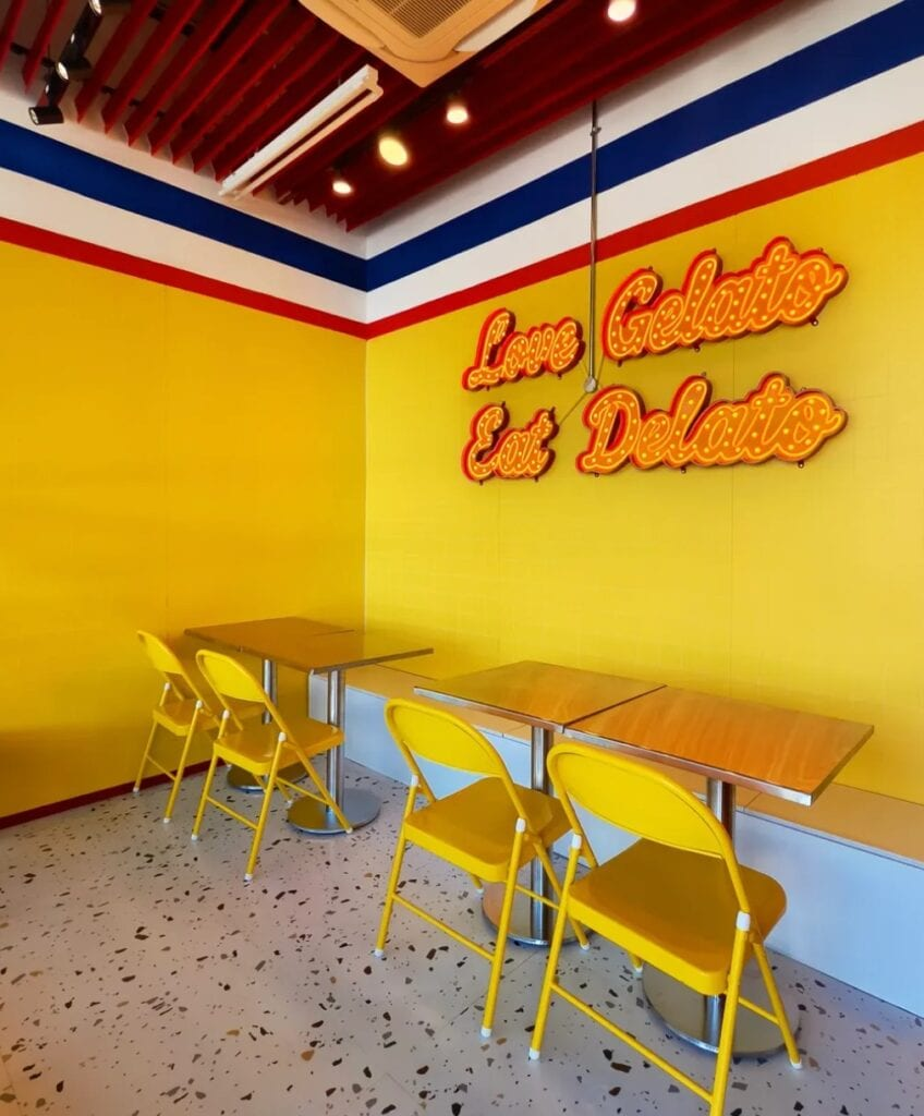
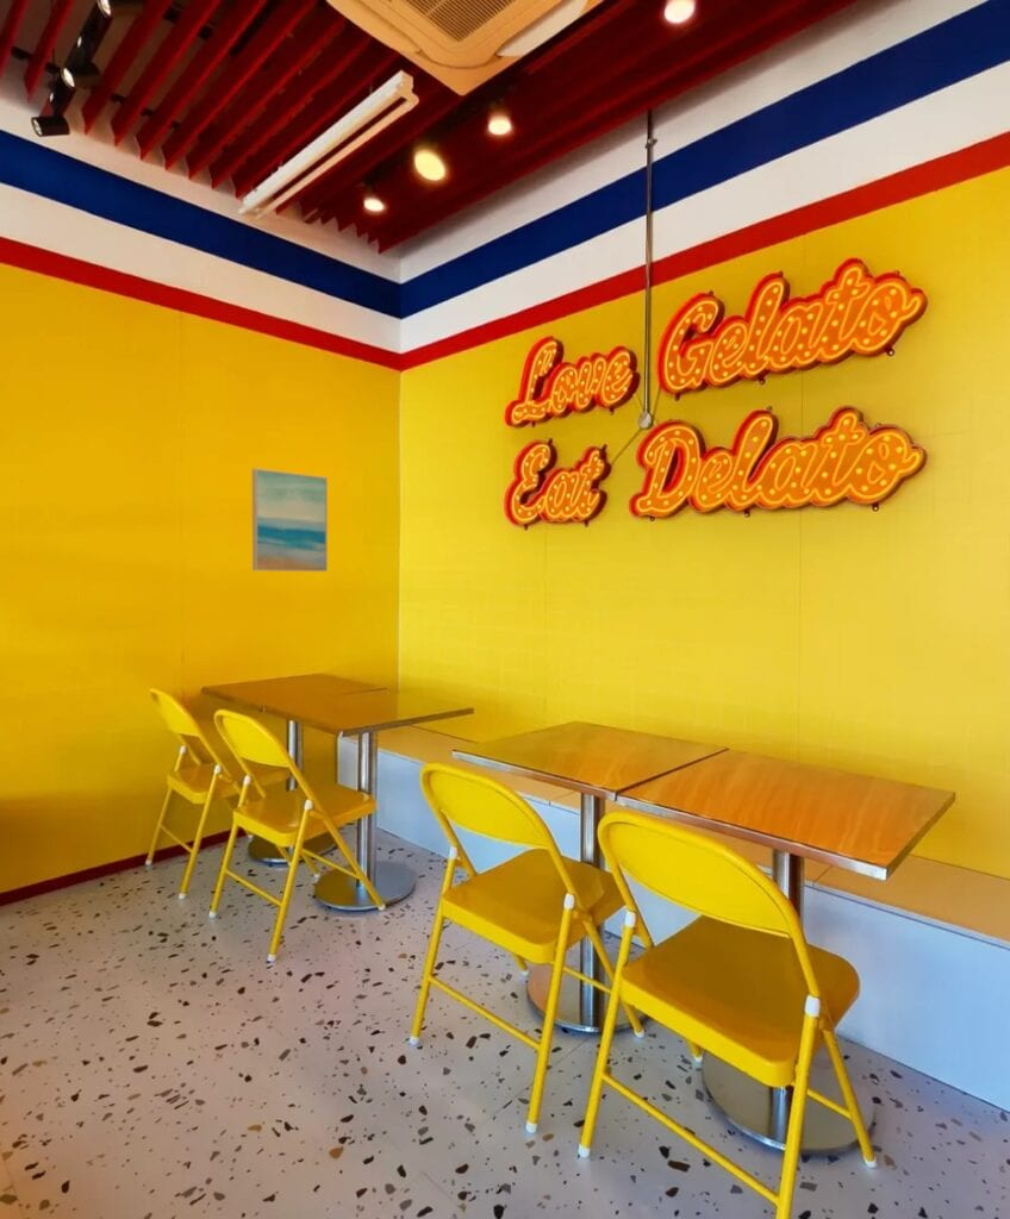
+ wall art [251,468,329,573]
